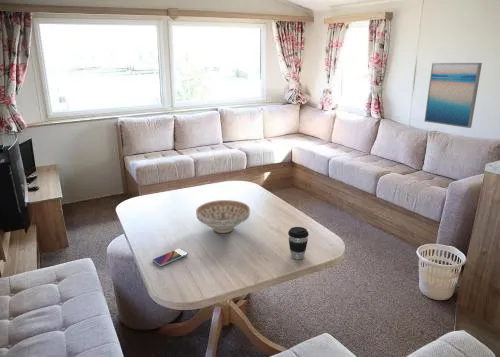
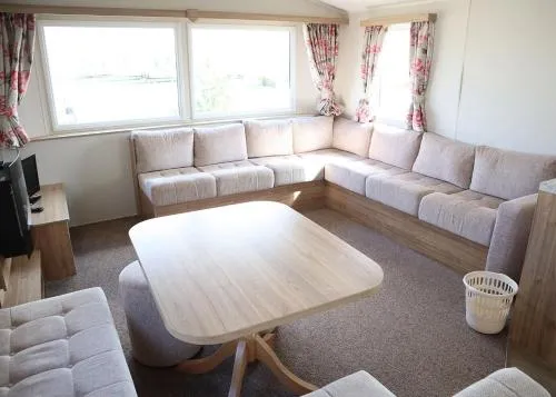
- smartphone [152,248,189,267]
- decorative bowl [195,199,251,234]
- wall art [424,62,483,129]
- coffee cup [287,226,310,260]
